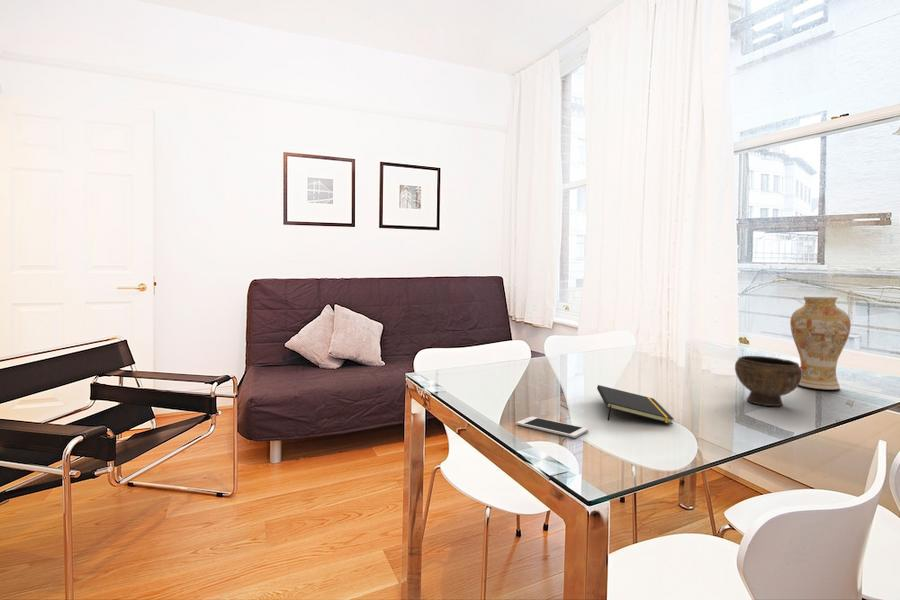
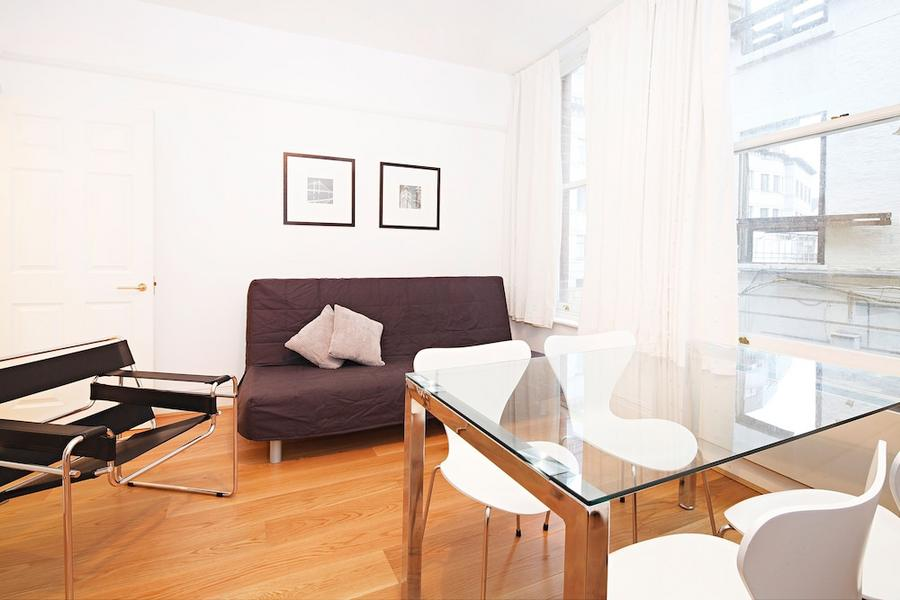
- notepad [596,384,675,425]
- vase [789,296,852,391]
- bowl [734,355,802,407]
- cell phone [516,416,589,439]
